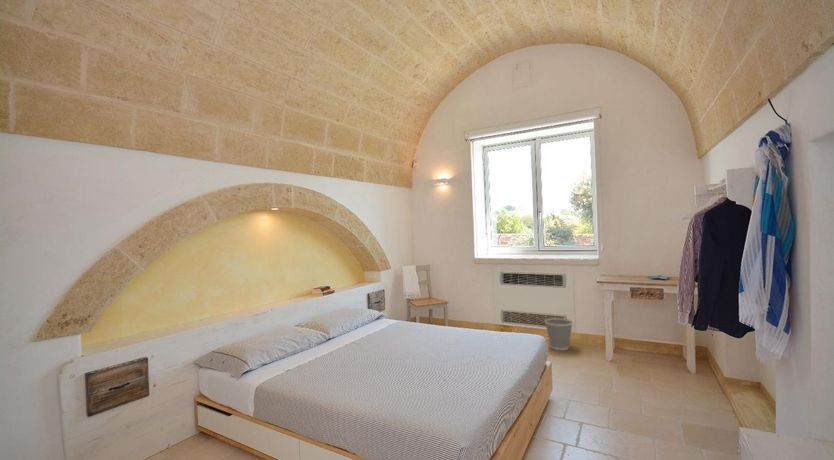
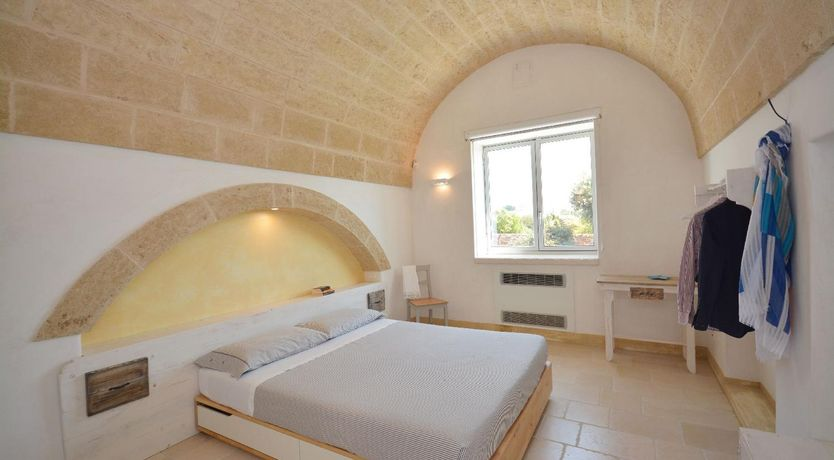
- wastebasket [543,317,574,351]
